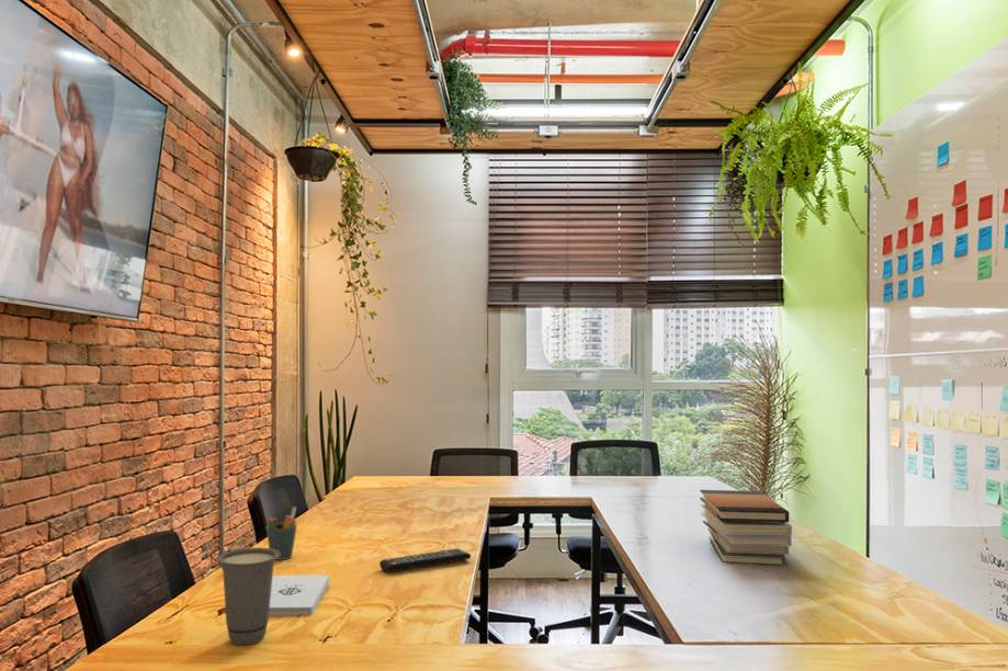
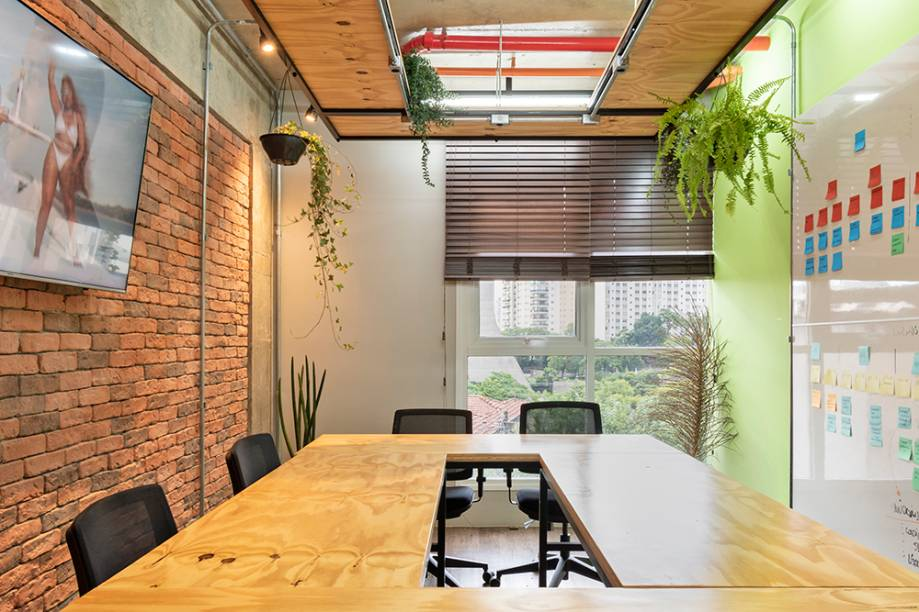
- book stack [699,489,793,567]
- notepad [269,575,330,616]
- pen holder [265,505,298,561]
- remote control [378,547,472,573]
- cup [216,547,280,646]
